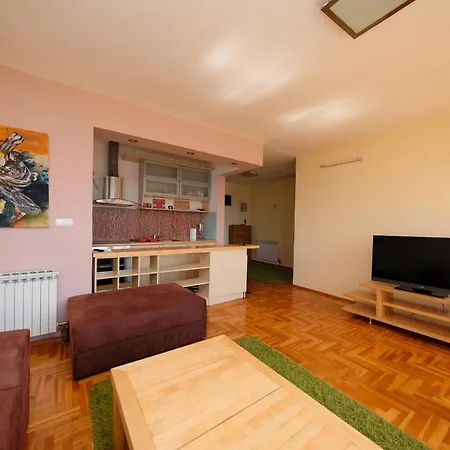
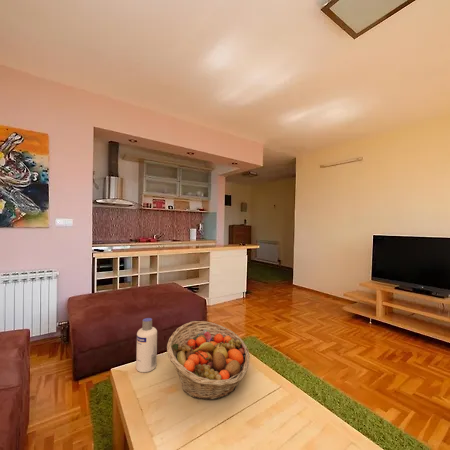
+ fruit basket [166,320,251,401]
+ screw cap bottle [135,317,158,373]
